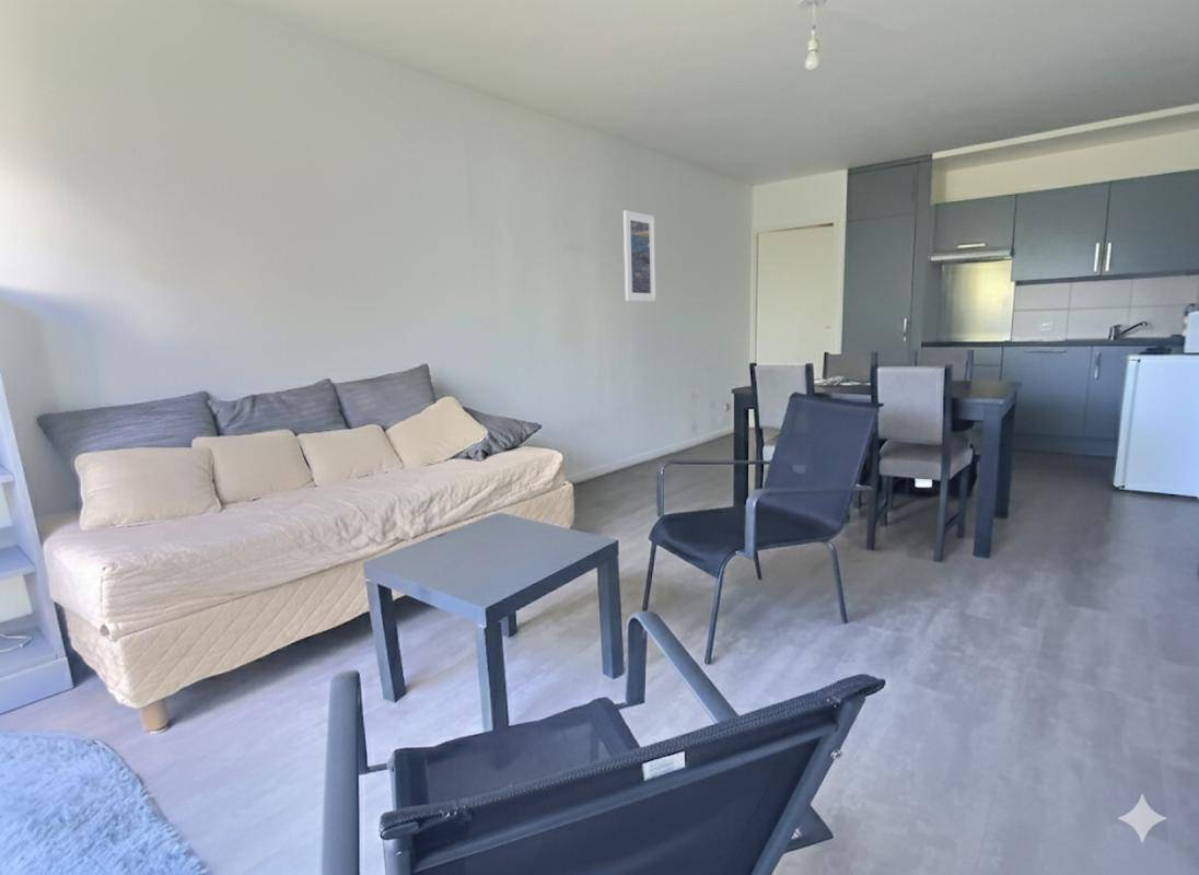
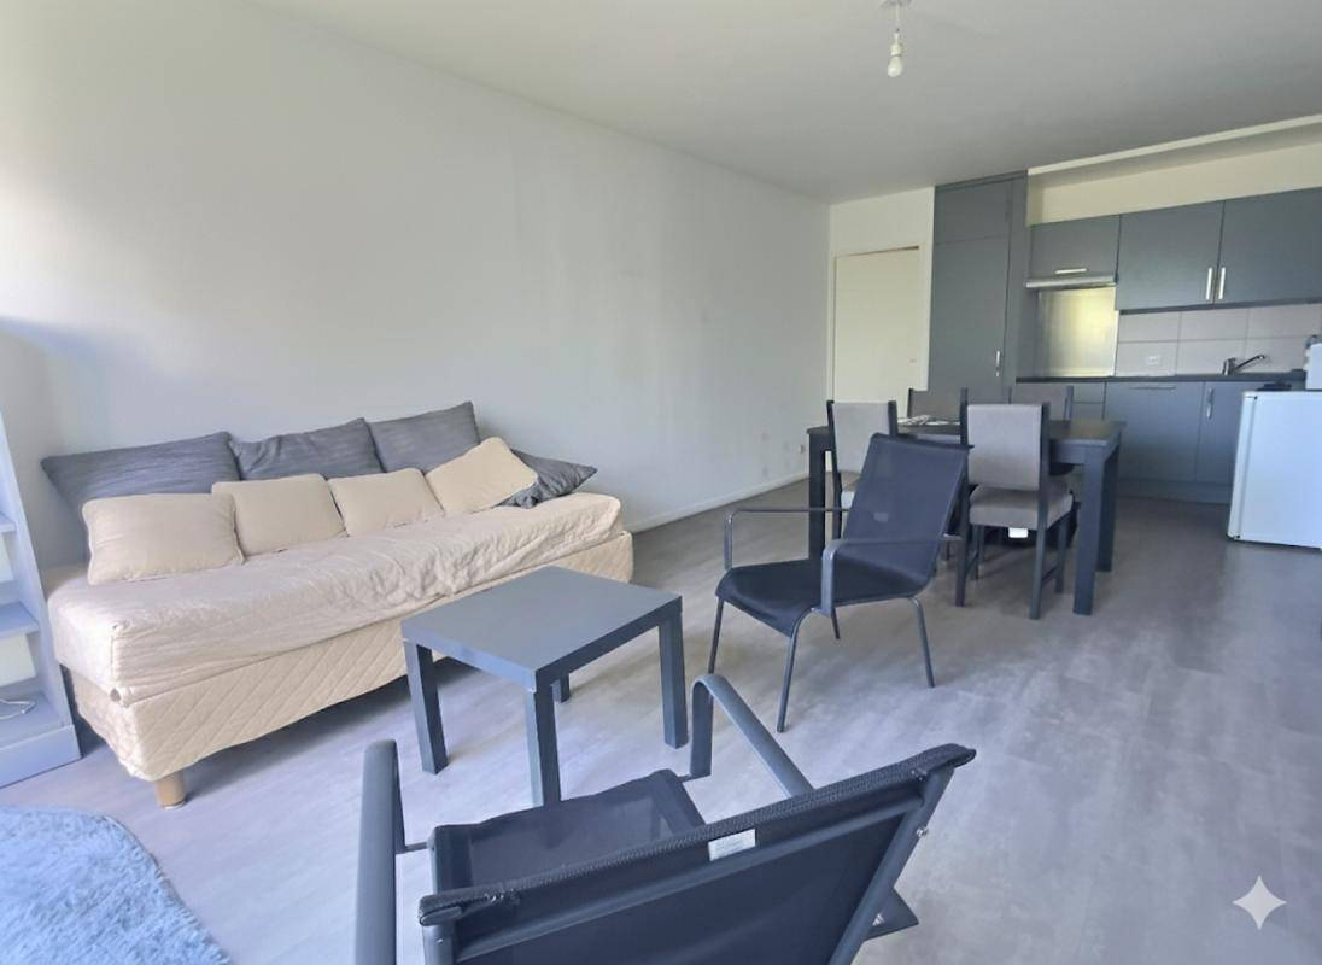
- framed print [622,209,656,303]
